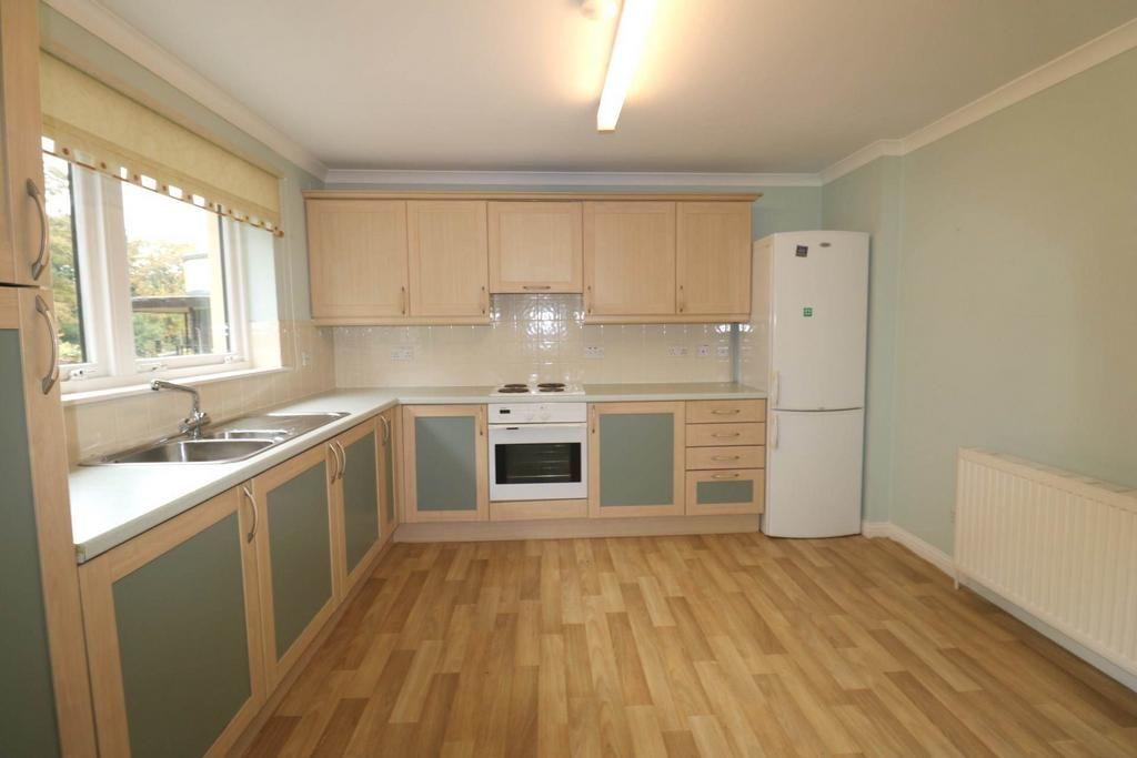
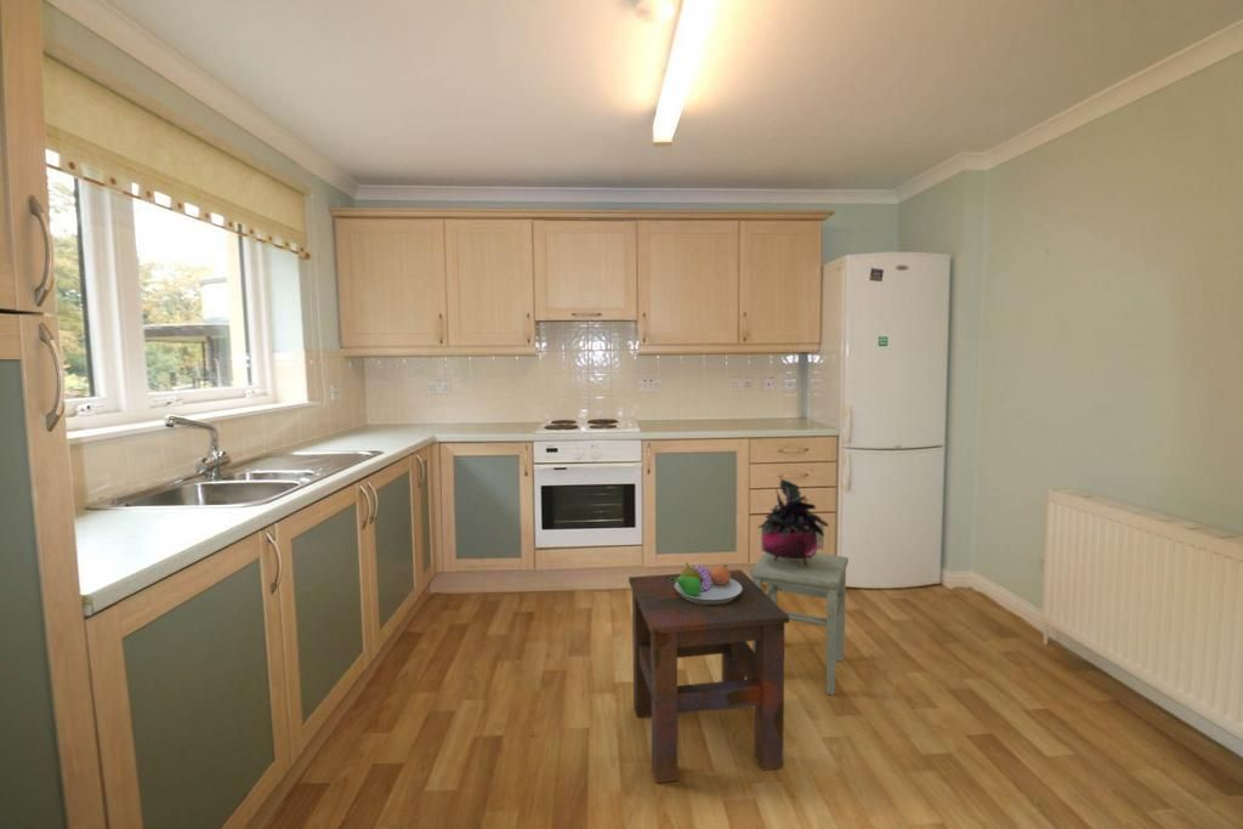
+ fruit bowl [670,562,742,603]
+ side table [628,568,790,784]
+ stool [749,552,850,697]
+ potted plant [757,477,830,567]
